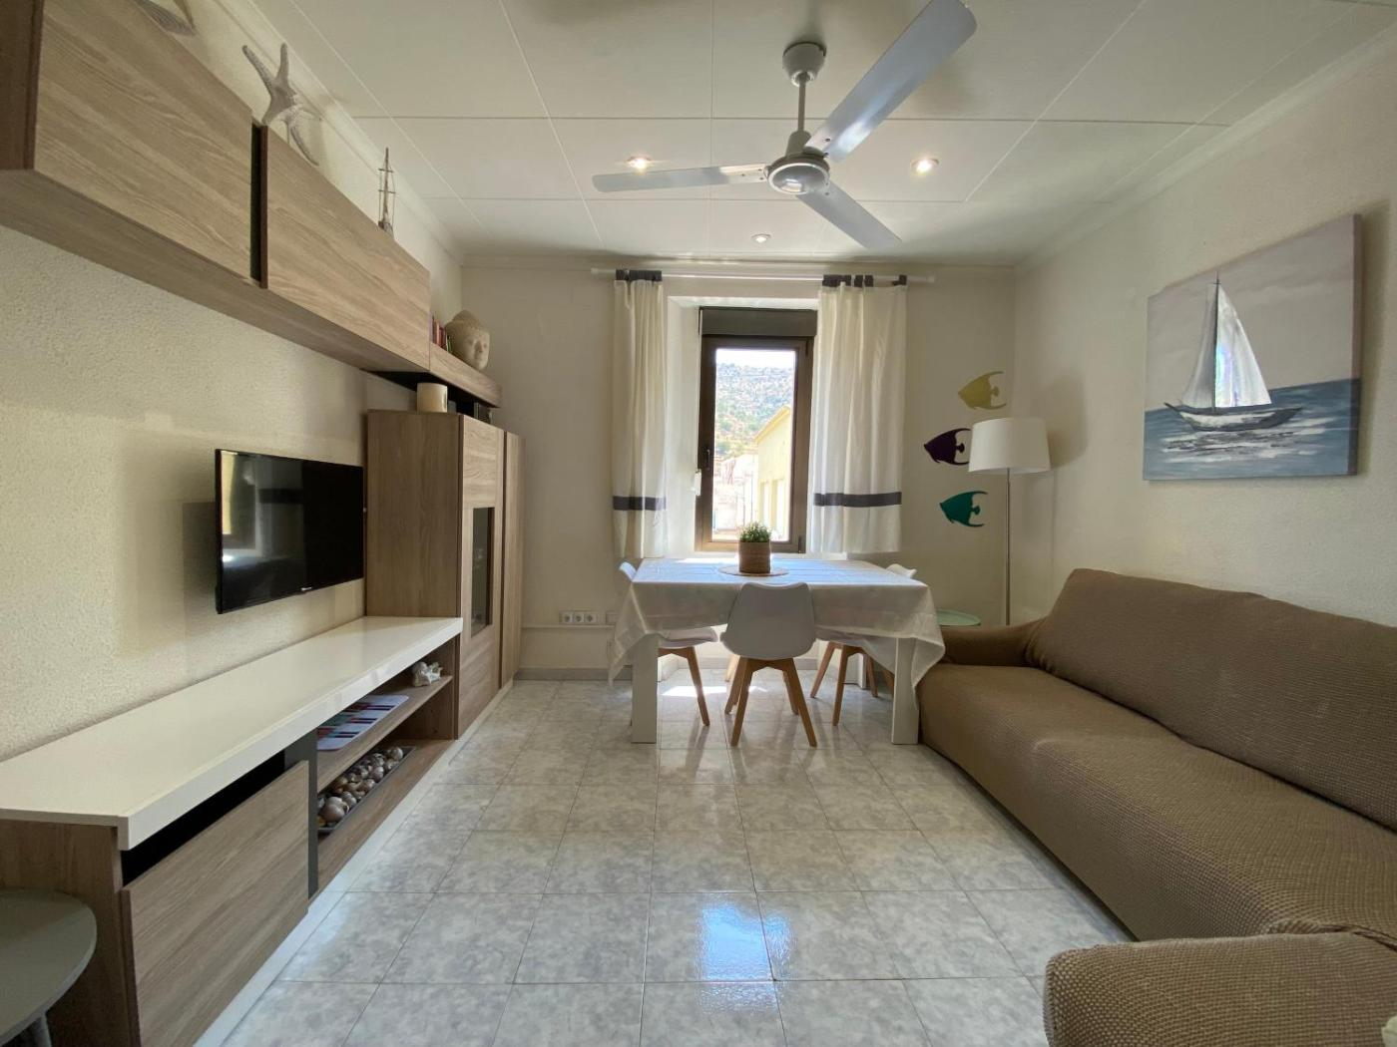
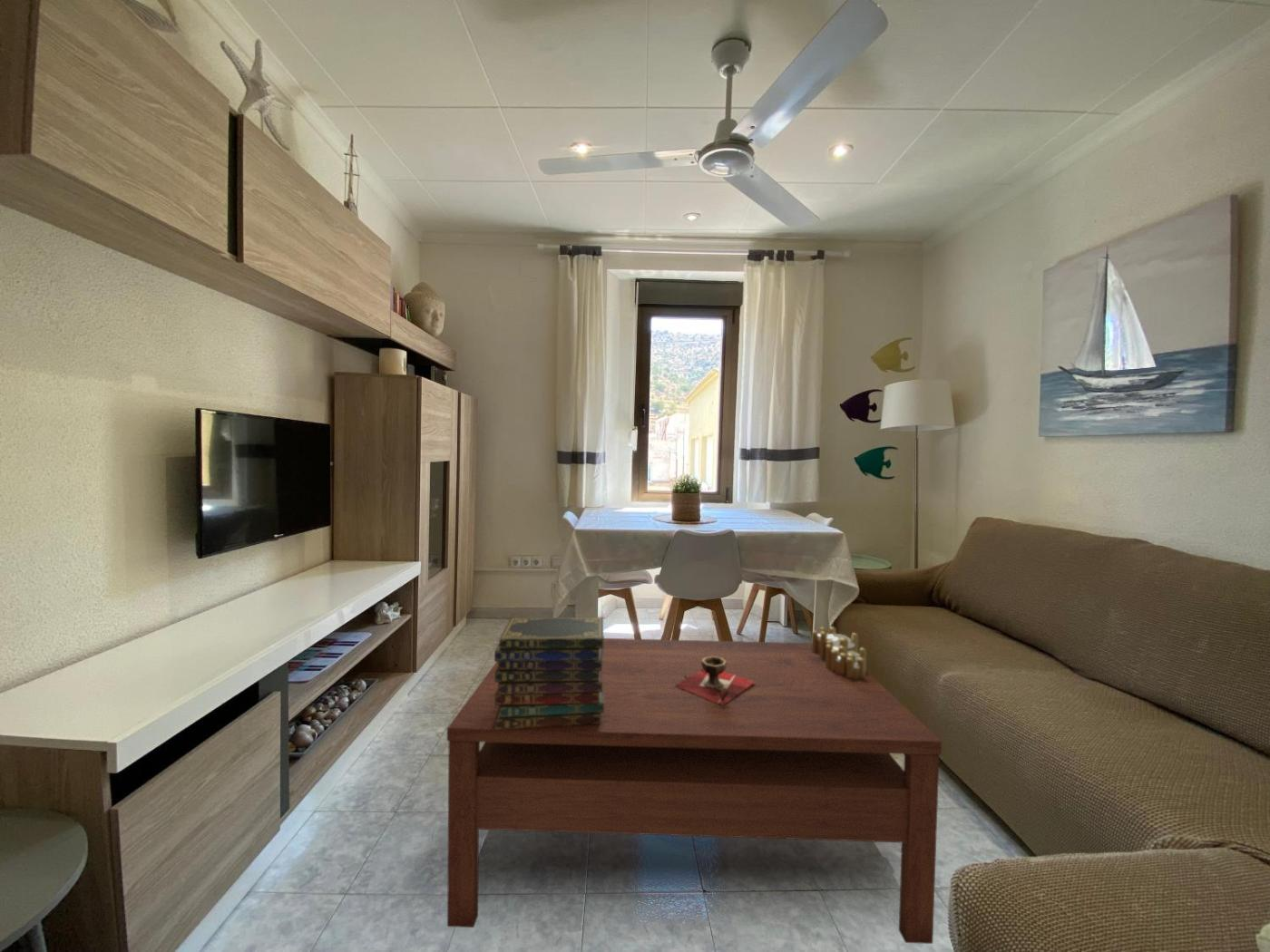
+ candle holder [811,626,867,679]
+ coffee table [446,637,943,945]
+ book stack [493,617,605,730]
+ decorative bowl [676,656,755,705]
